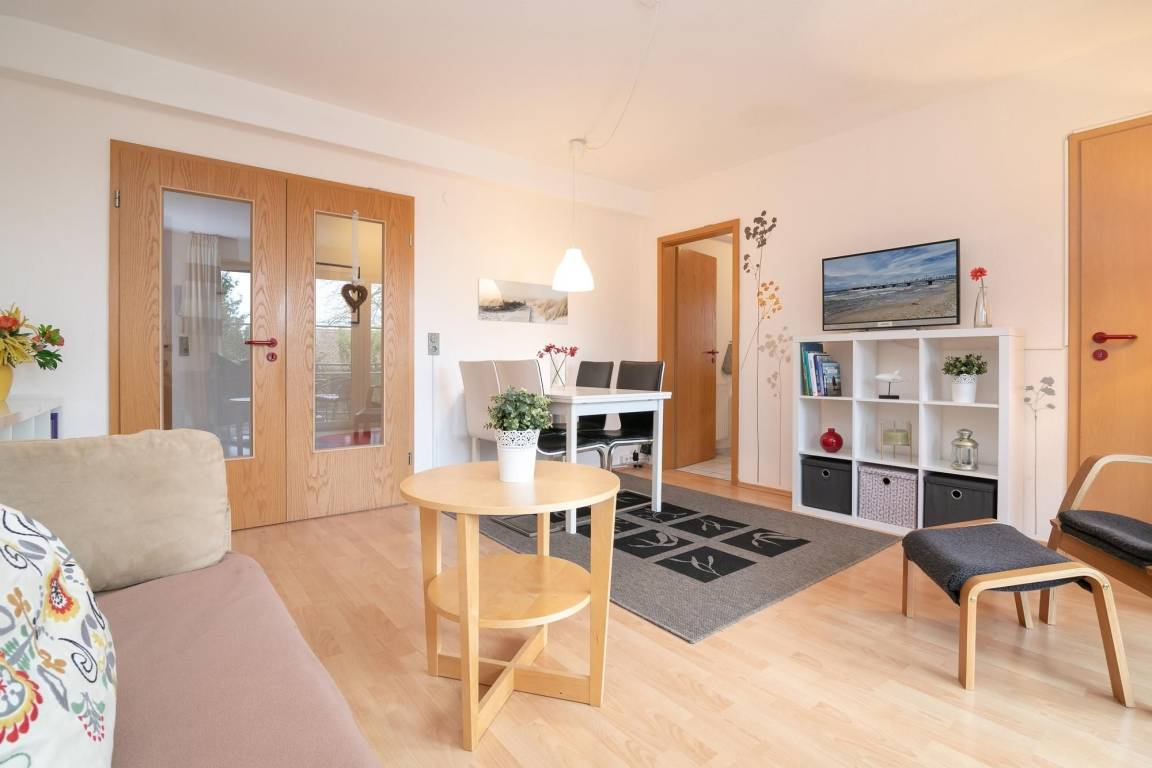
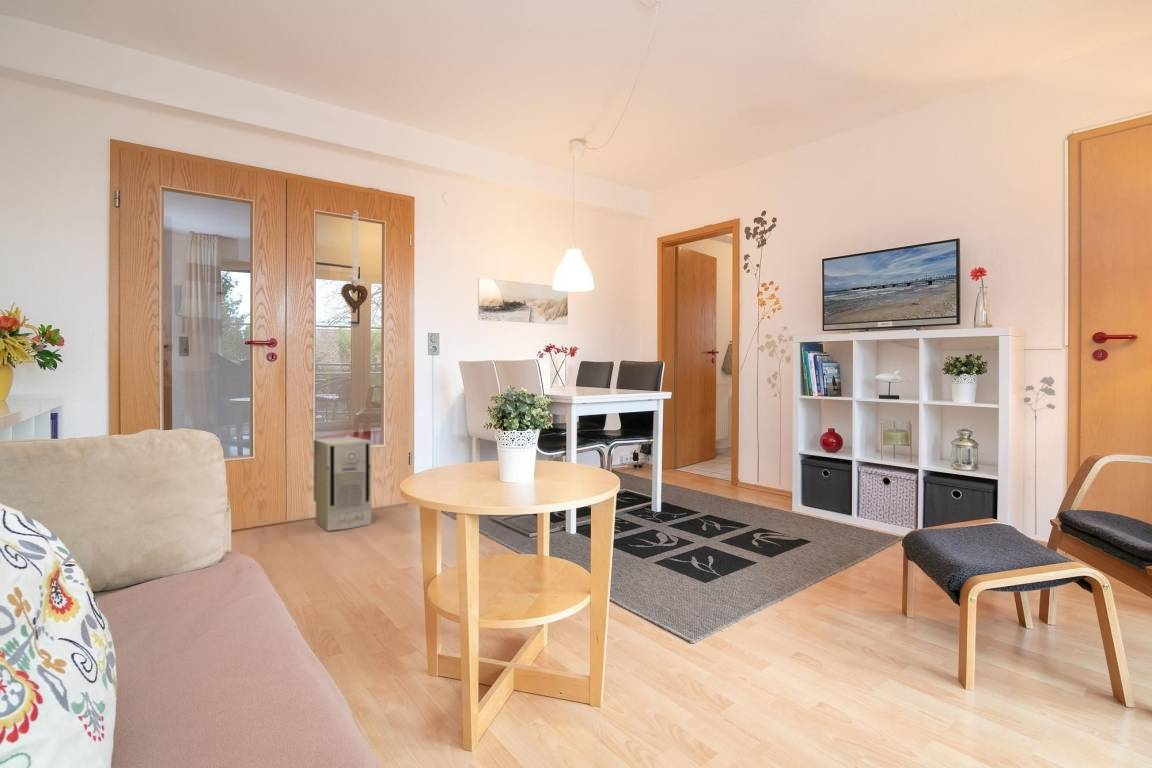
+ air purifier [313,436,372,532]
